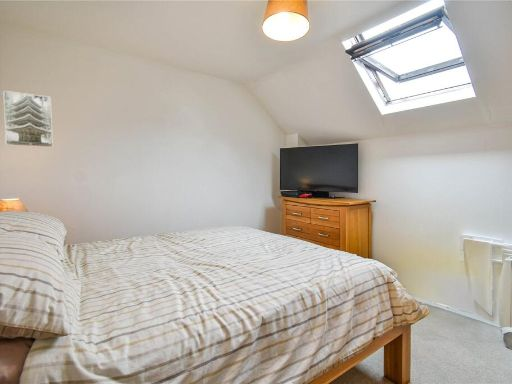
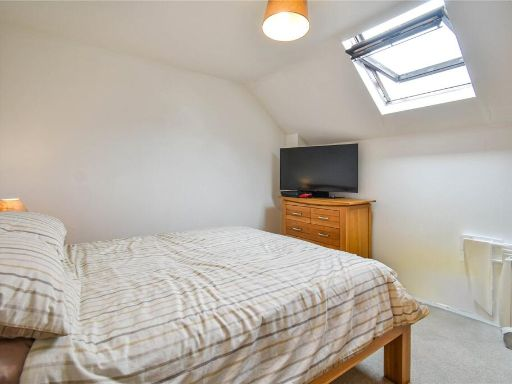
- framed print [2,90,54,149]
